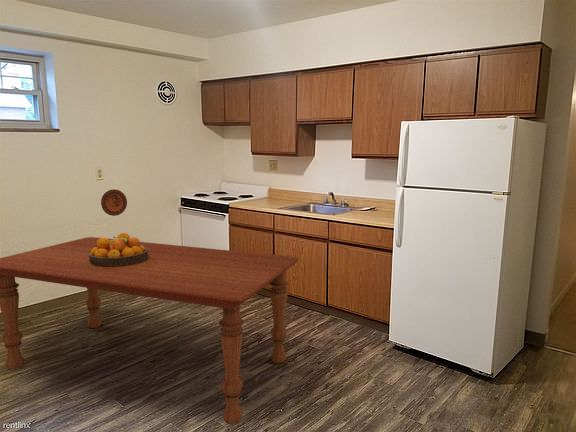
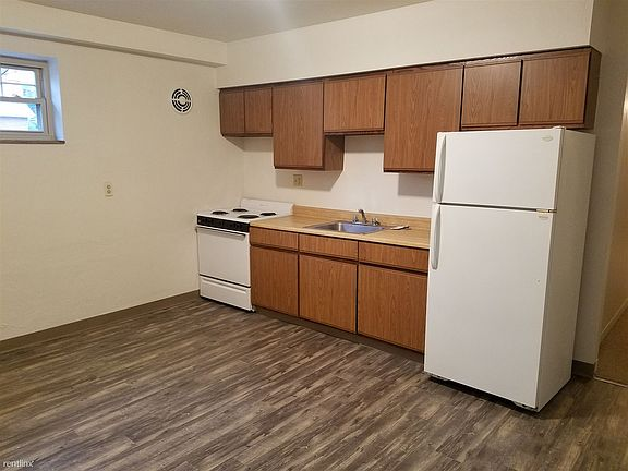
- dining table [0,236,300,426]
- fruit bowl [89,232,148,267]
- decorative plate [100,188,128,217]
